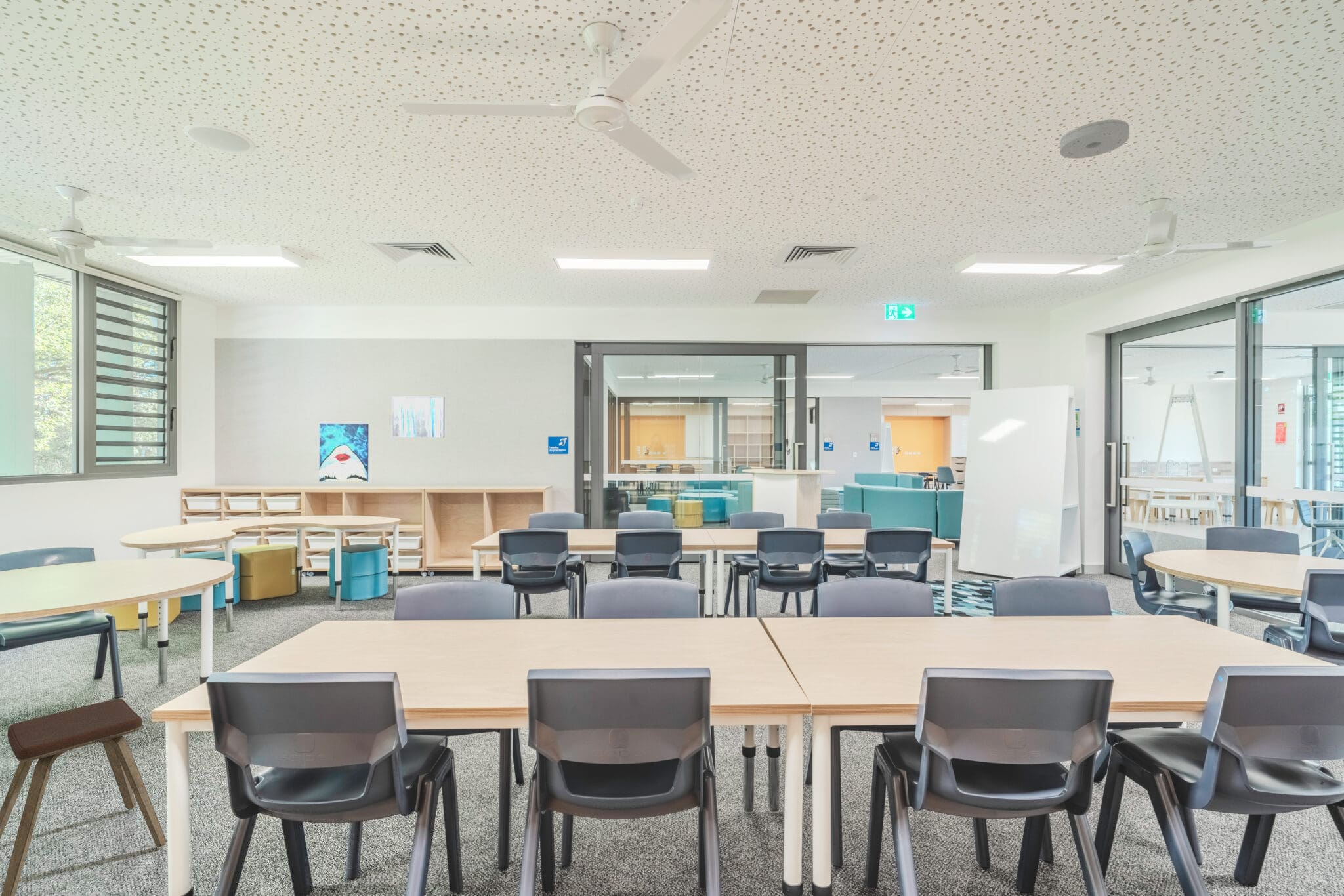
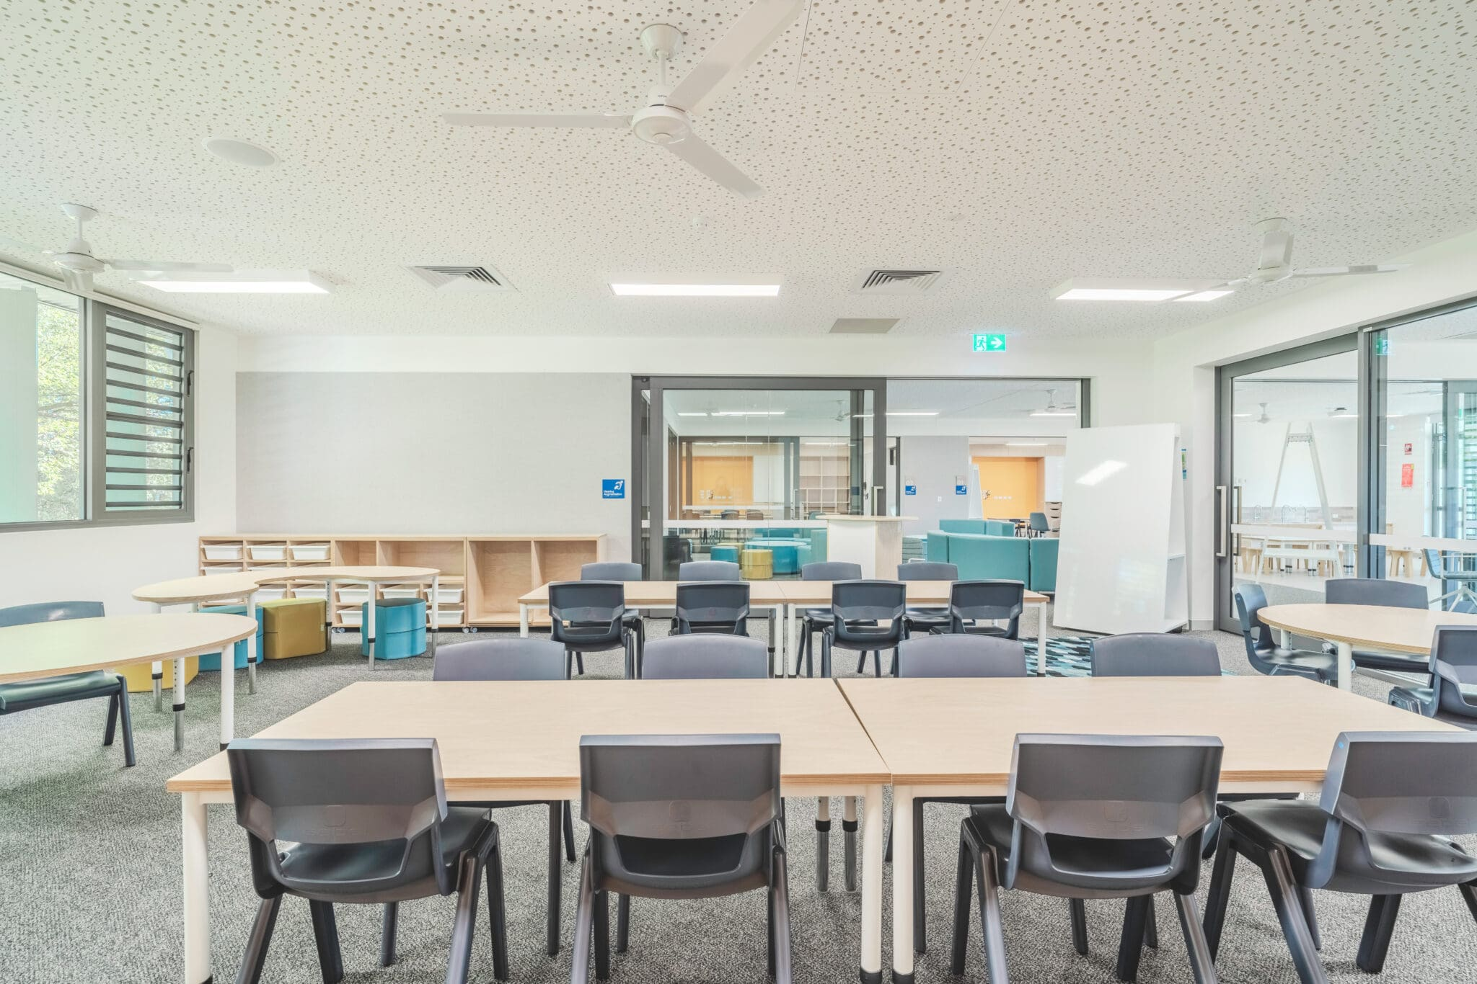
- wall art [319,423,369,483]
- smoke detector [1059,119,1130,159]
- wall art [391,396,445,438]
- music stool [0,698,167,896]
